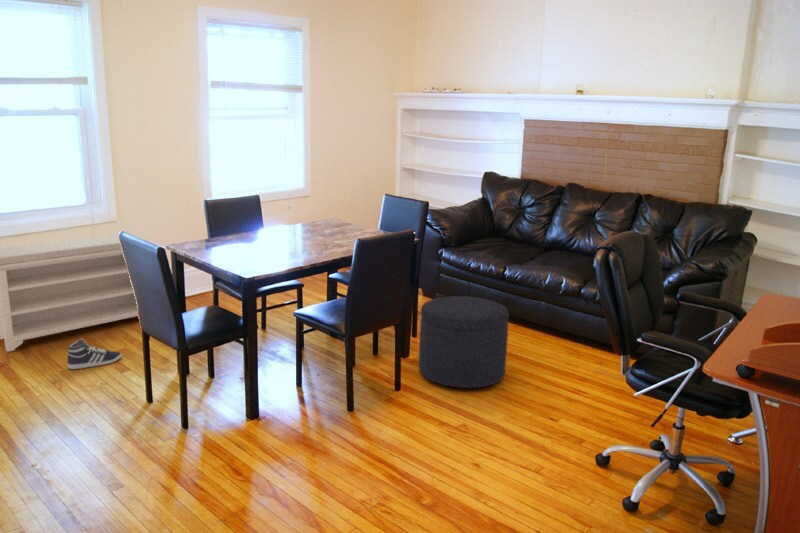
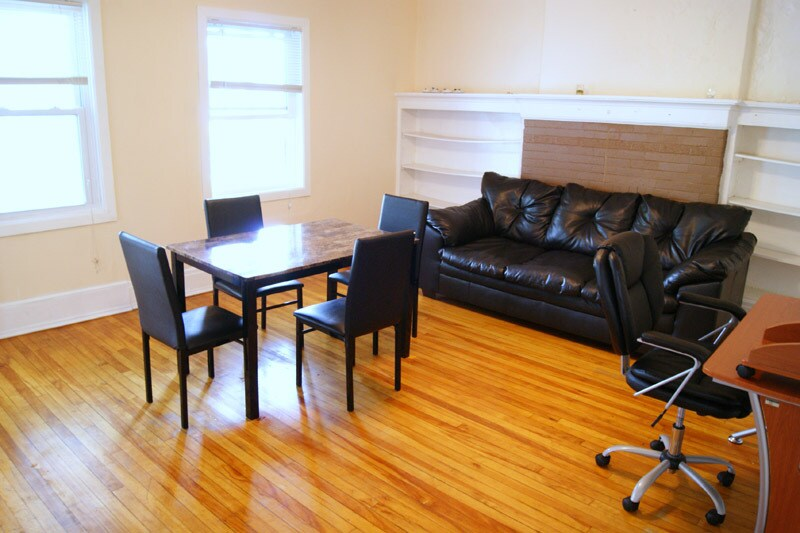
- ottoman [418,295,510,389]
- bench [0,233,147,353]
- sneaker [66,338,122,371]
